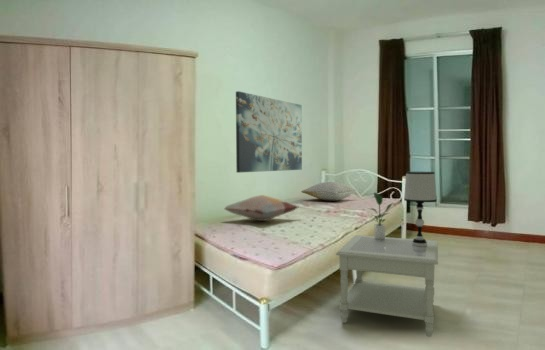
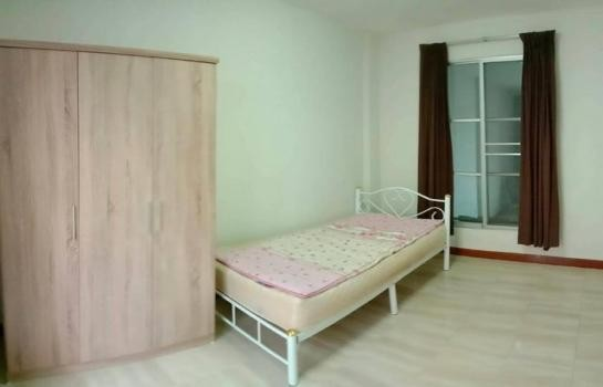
- wall art [235,90,303,174]
- table lamp [403,171,437,247]
- pillow [300,181,357,202]
- decorative pillow [224,194,300,222]
- potted plant [368,191,394,240]
- side table [335,234,439,338]
